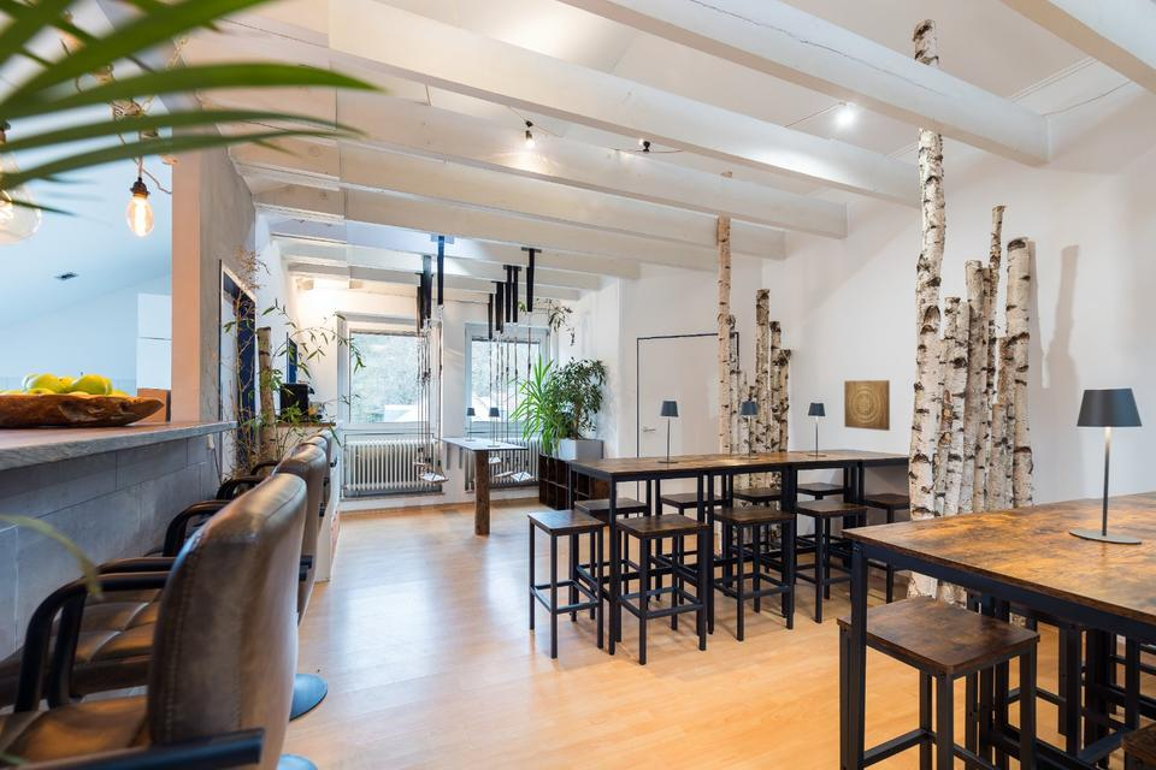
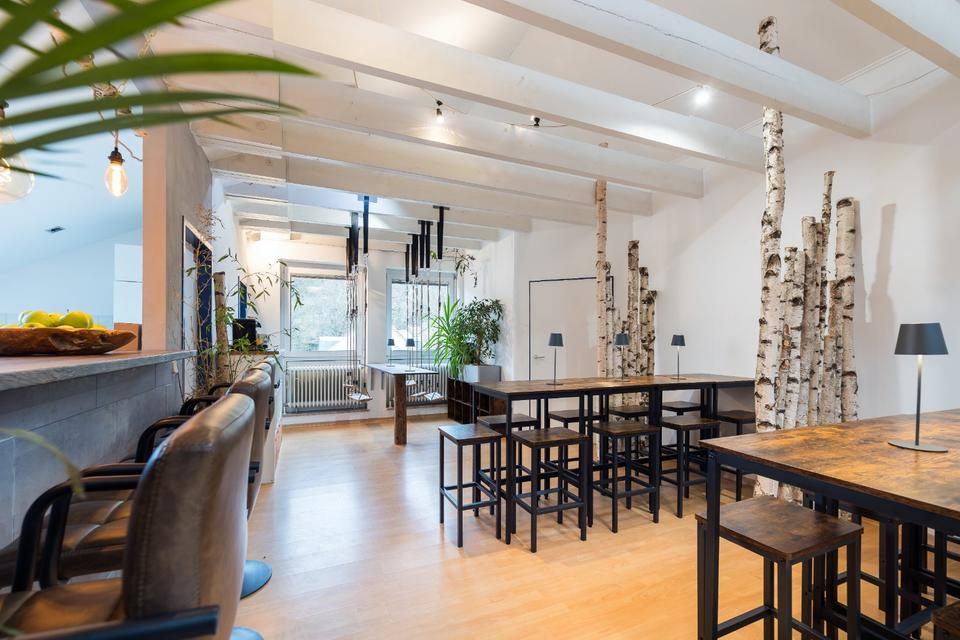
- wall art [843,379,891,432]
